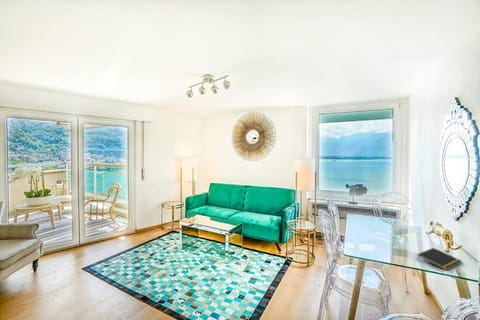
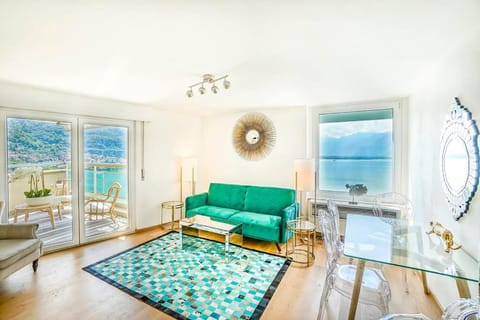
- notepad [416,247,463,271]
